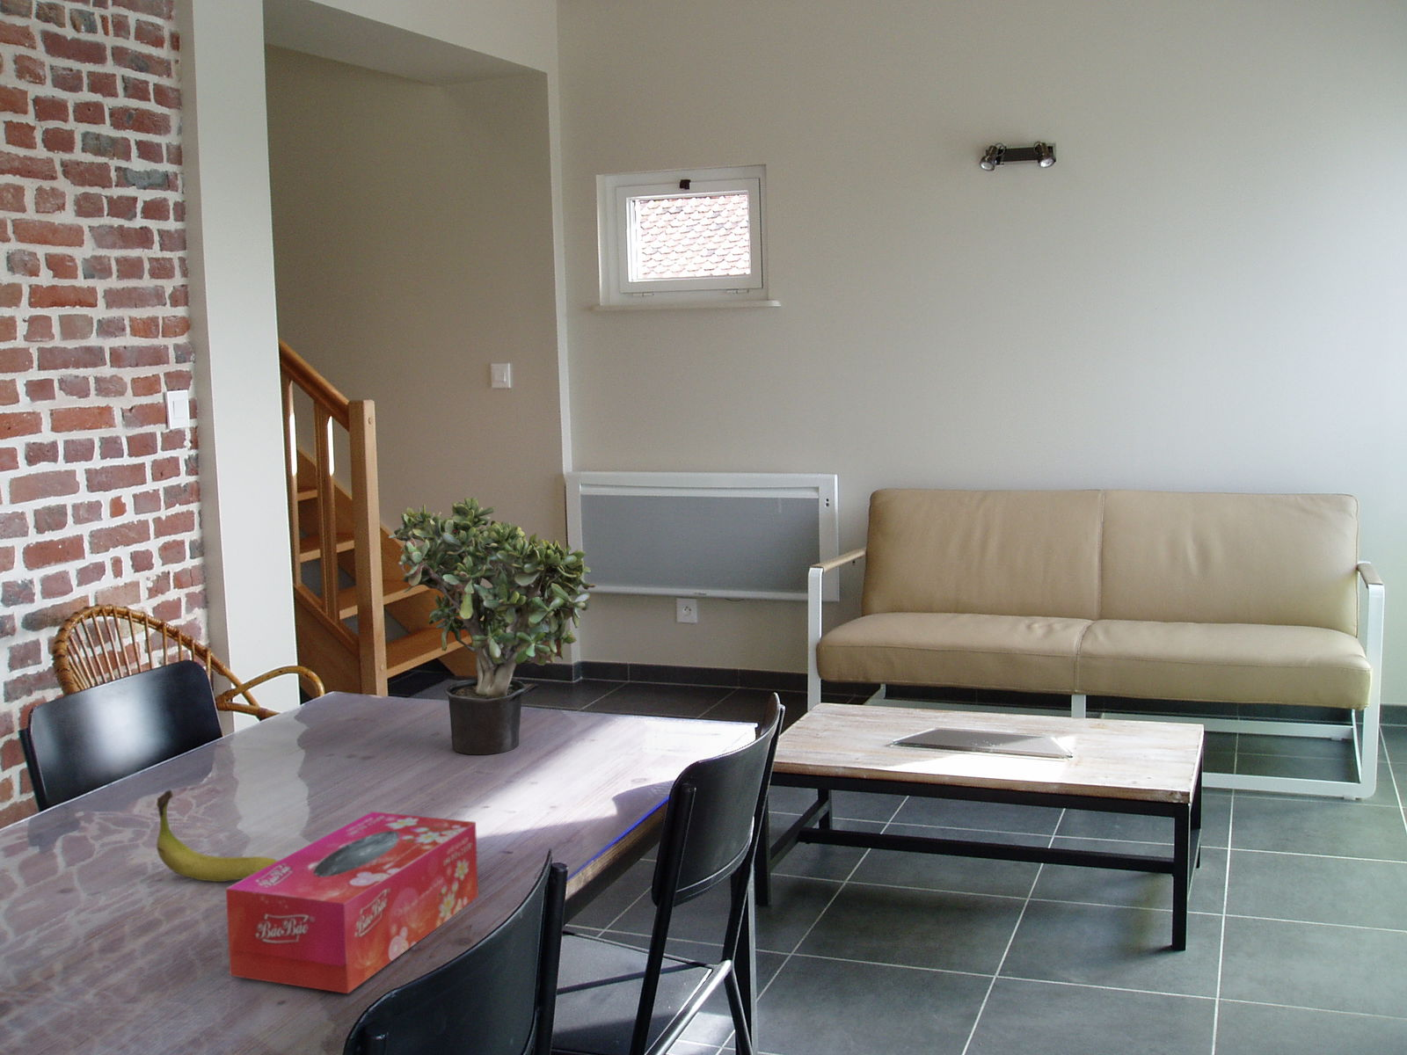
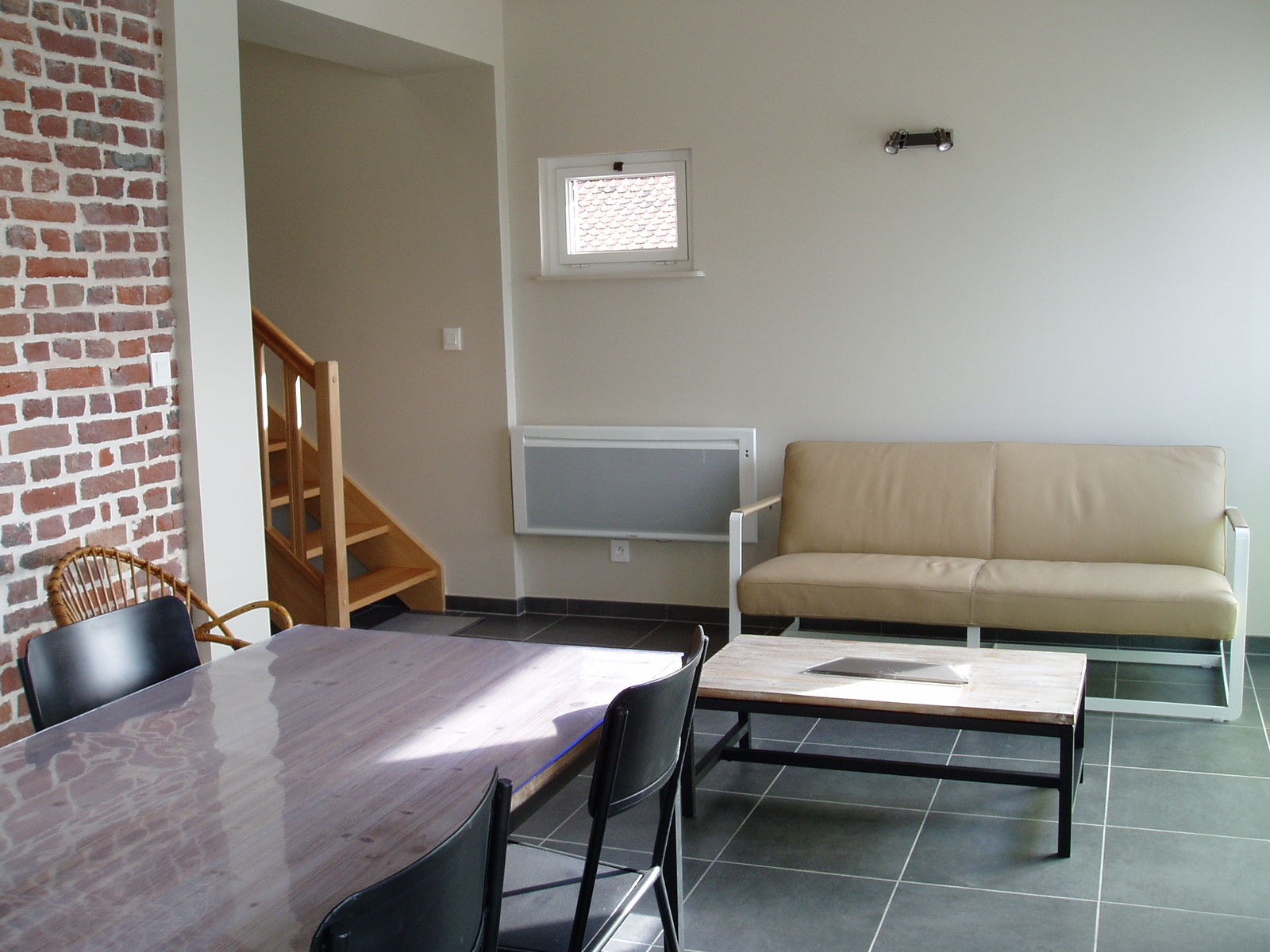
- potted plant [388,495,596,755]
- tissue box [225,810,480,994]
- banana [155,789,279,883]
